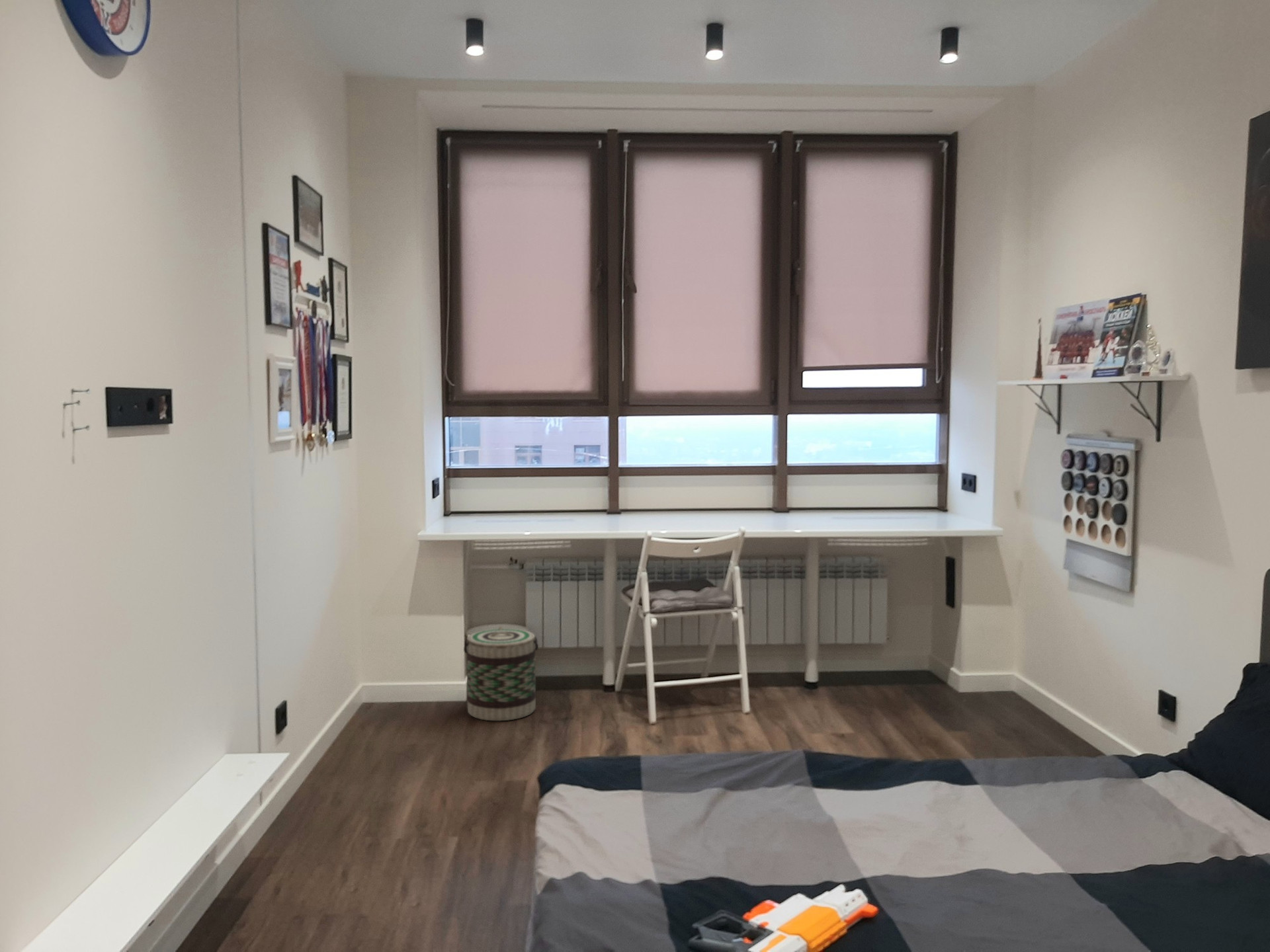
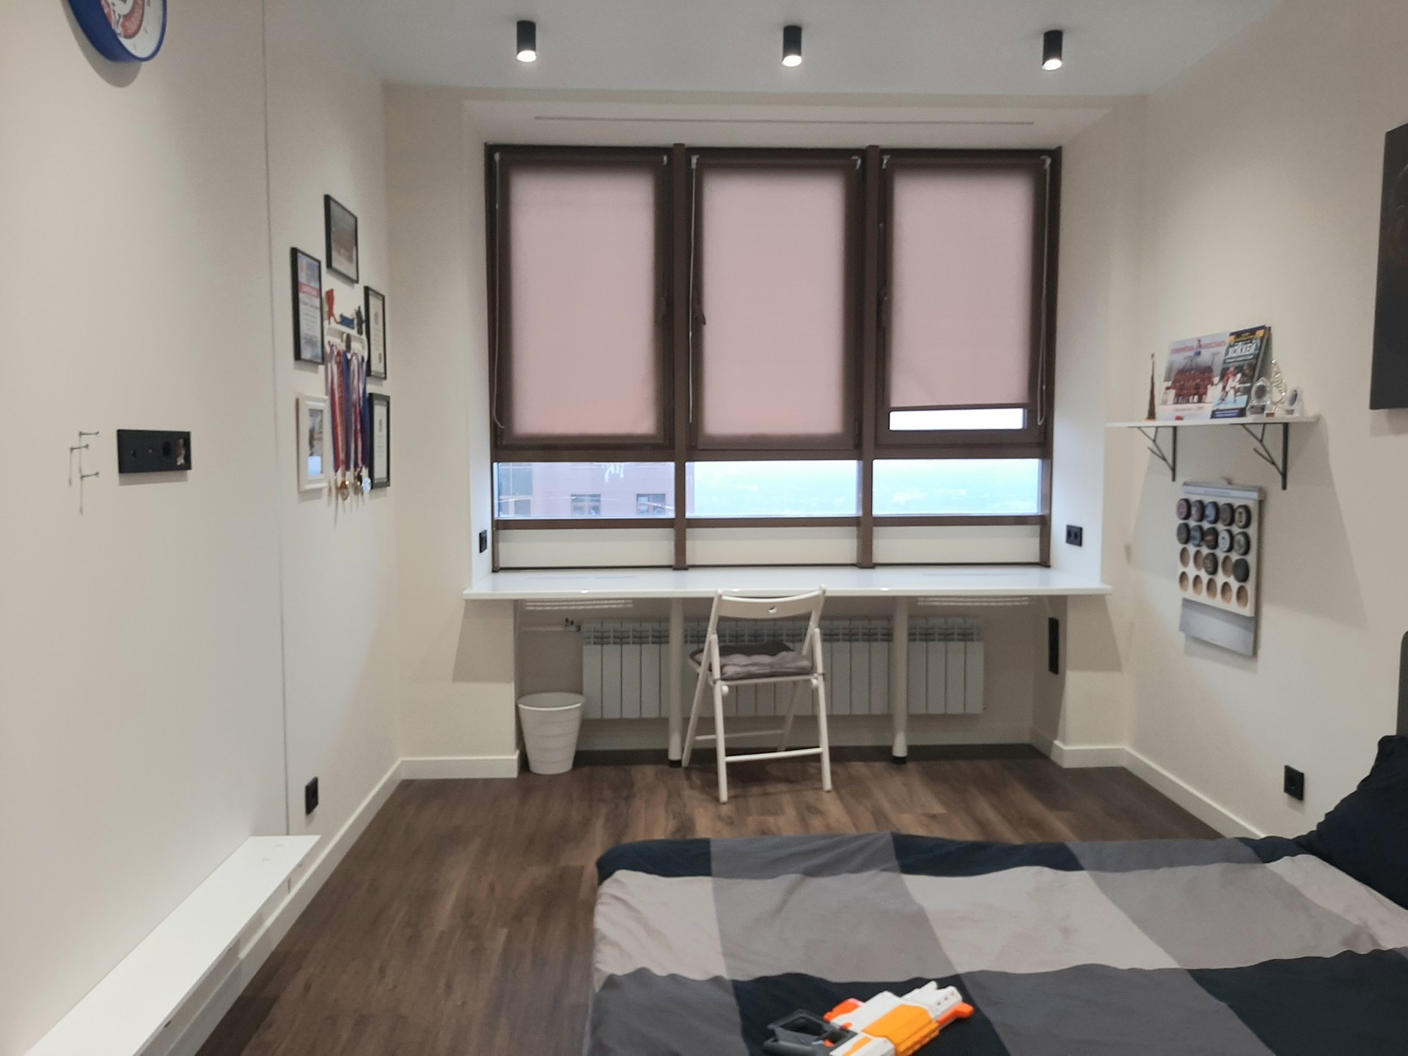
- basket [463,625,539,721]
